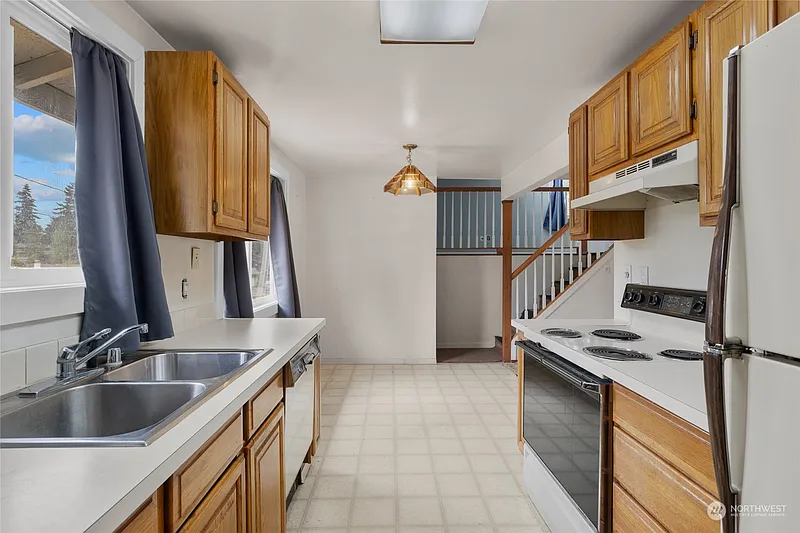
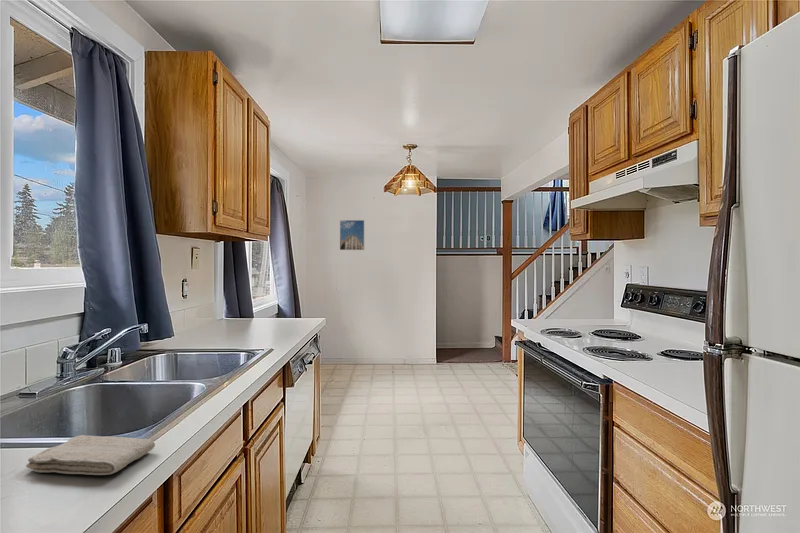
+ washcloth [25,434,156,476]
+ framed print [339,219,365,251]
